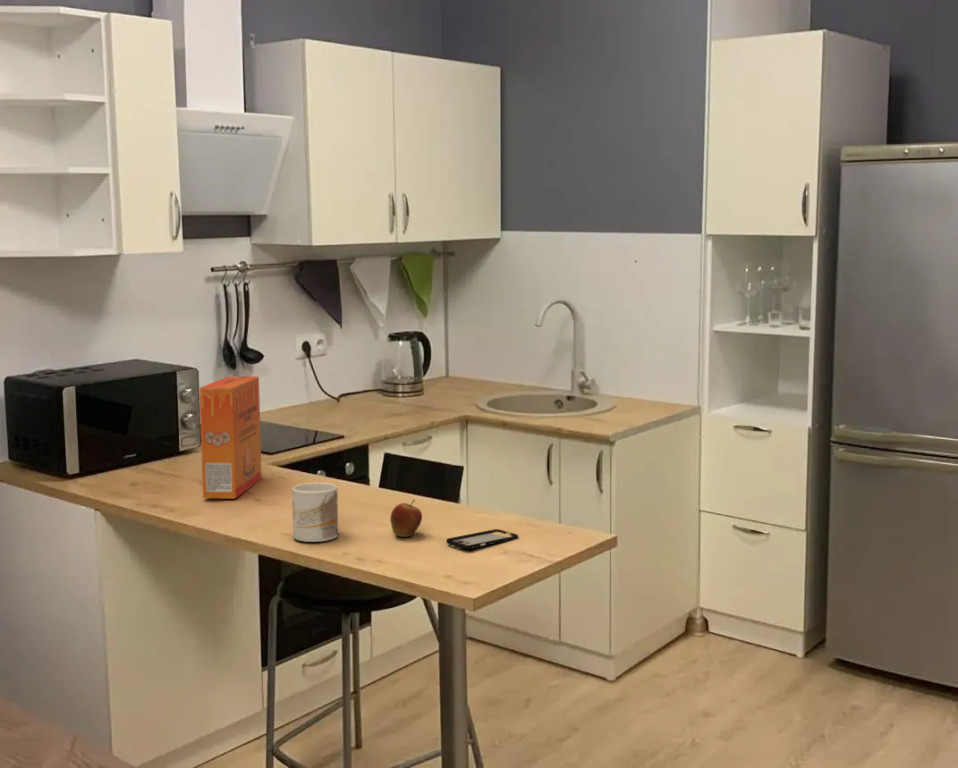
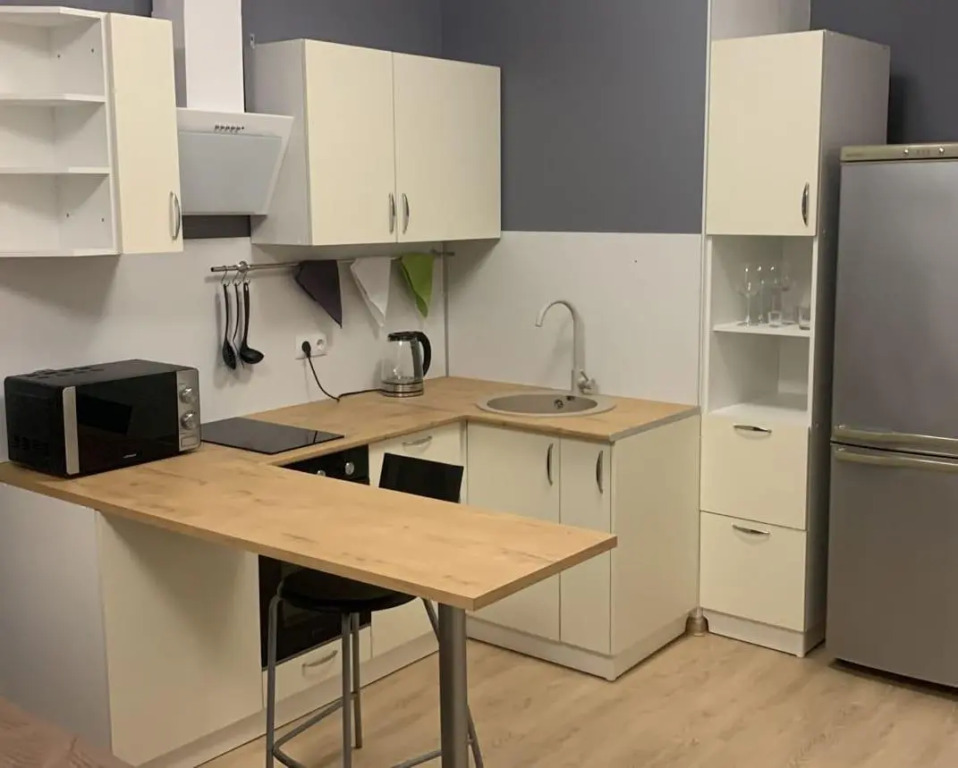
- mug [291,482,339,543]
- smartphone [445,528,519,550]
- fruit [389,498,423,538]
- cereal box [198,375,263,500]
